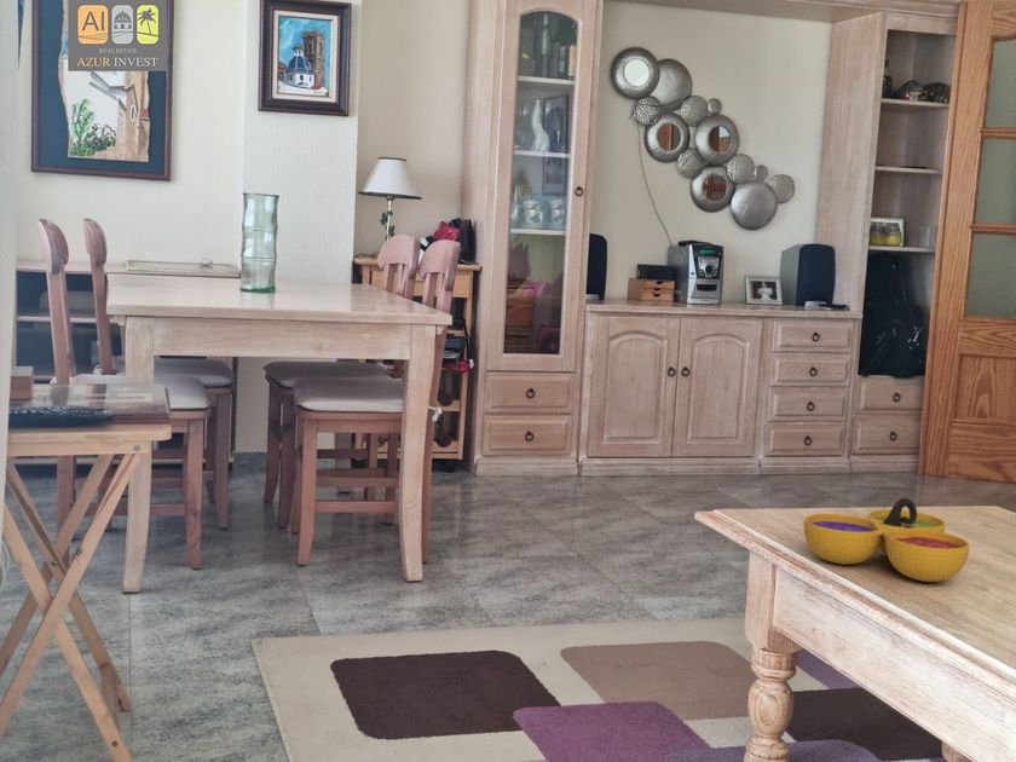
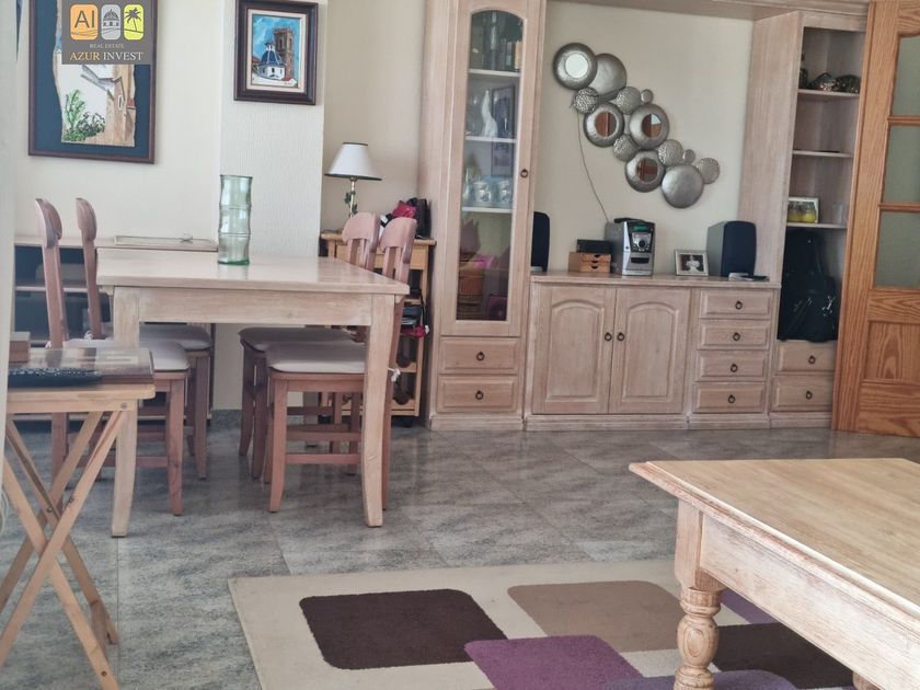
- decorative bowl [803,497,970,583]
